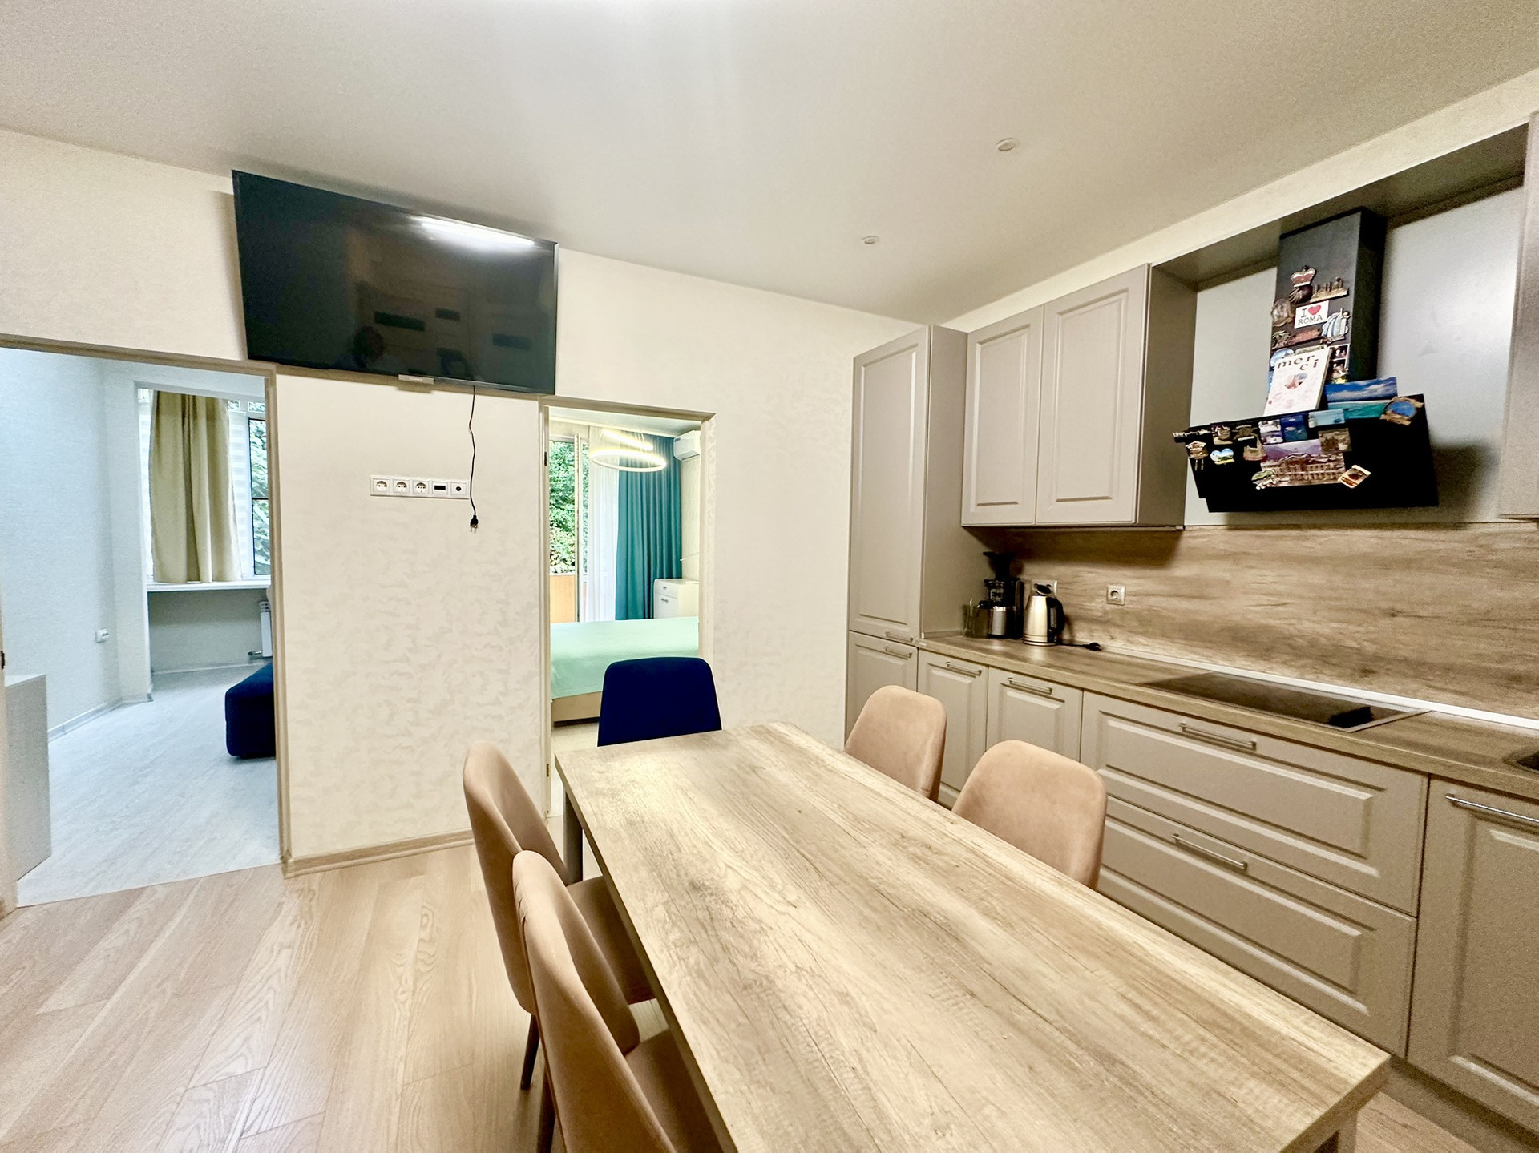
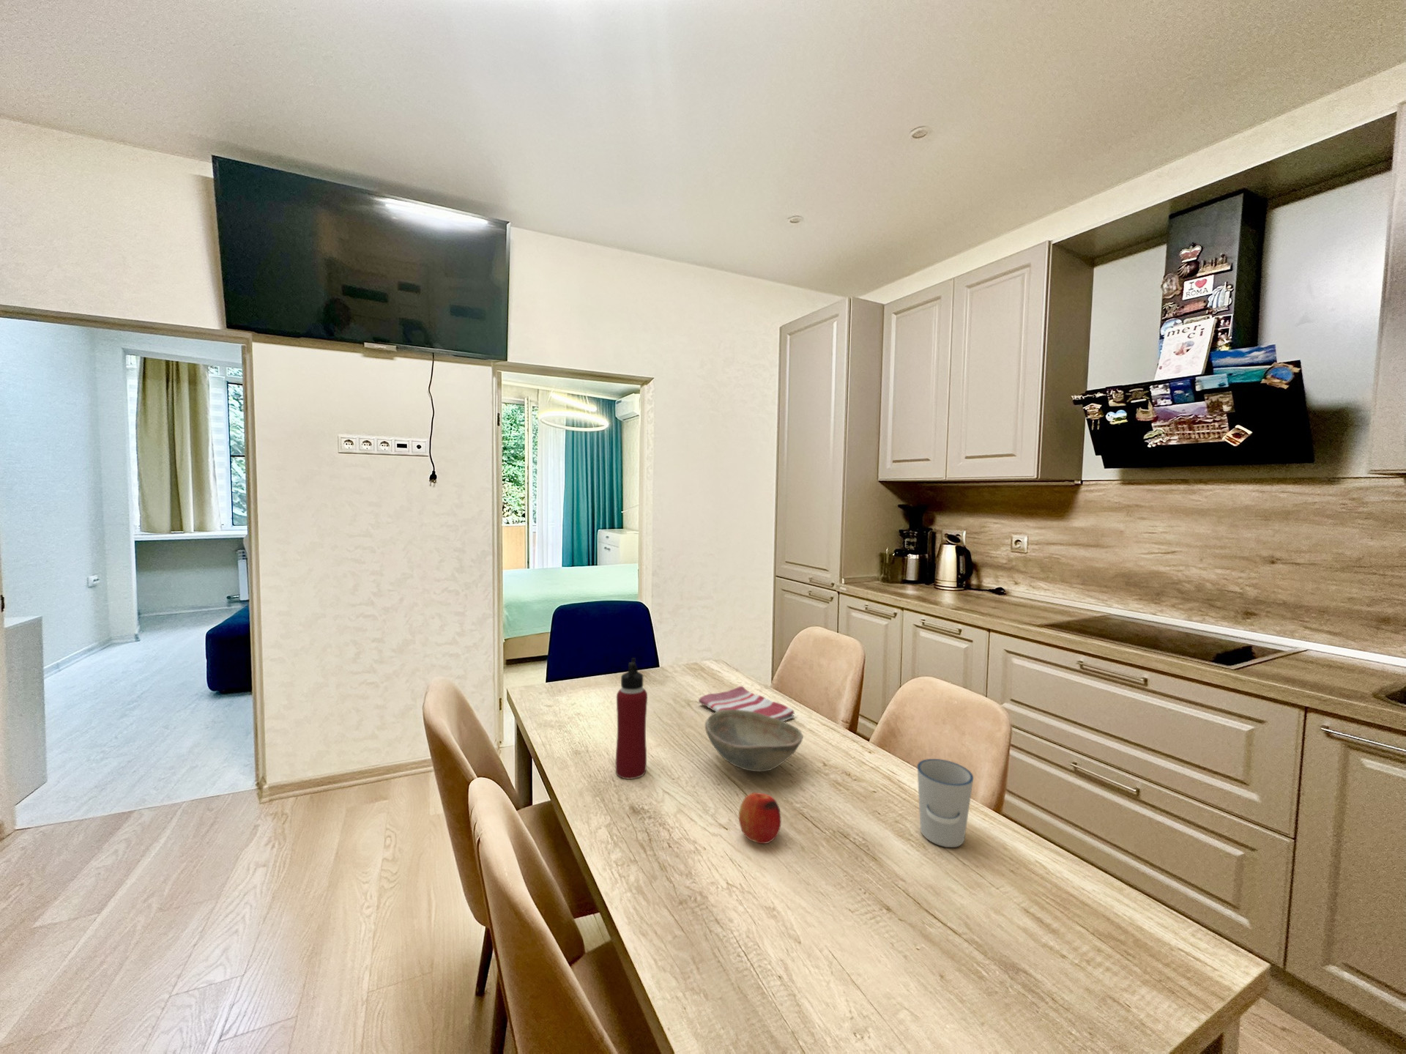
+ dish towel [697,685,795,722]
+ cup [917,758,974,848]
+ fruit [738,792,782,845]
+ bowl [704,710,804,772]
+ water bottle [614,657,648,781]
